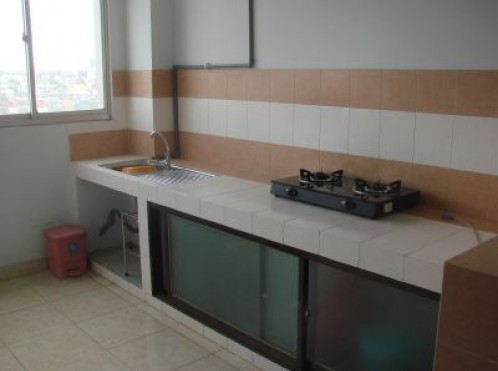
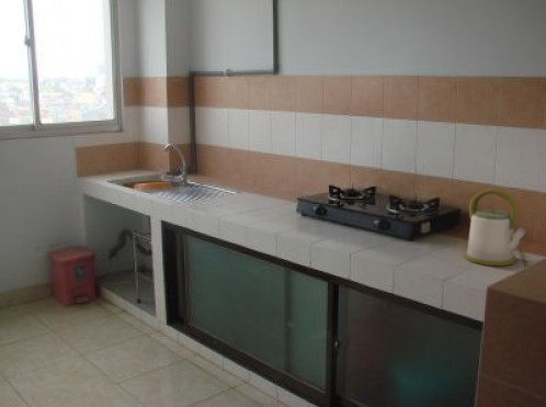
+ kettle [464,188,526,267]
